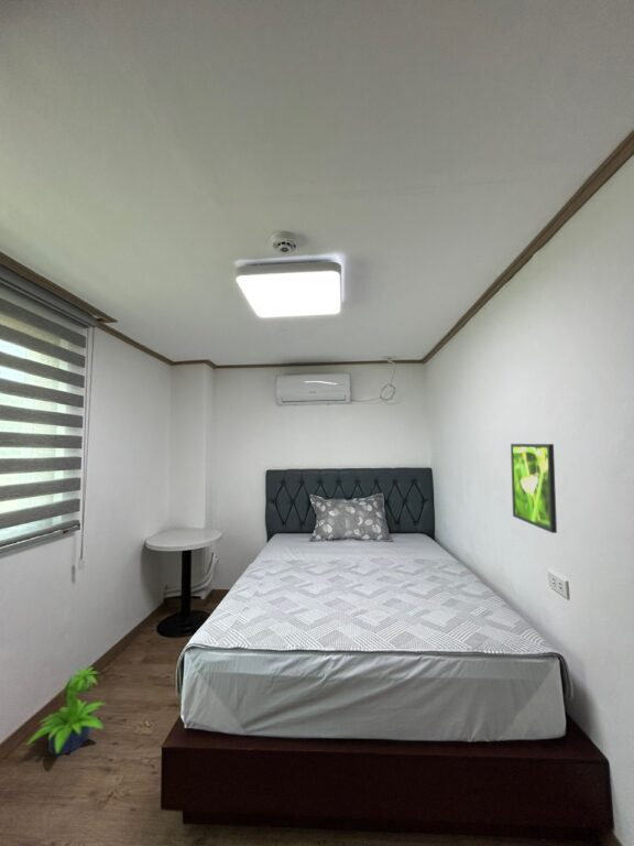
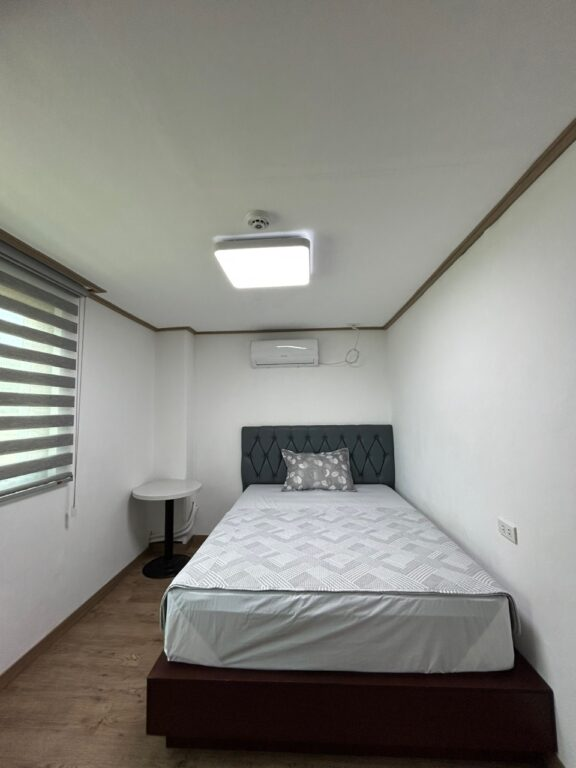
- potted plant [25,666,108,757]
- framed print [510,443,558,534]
